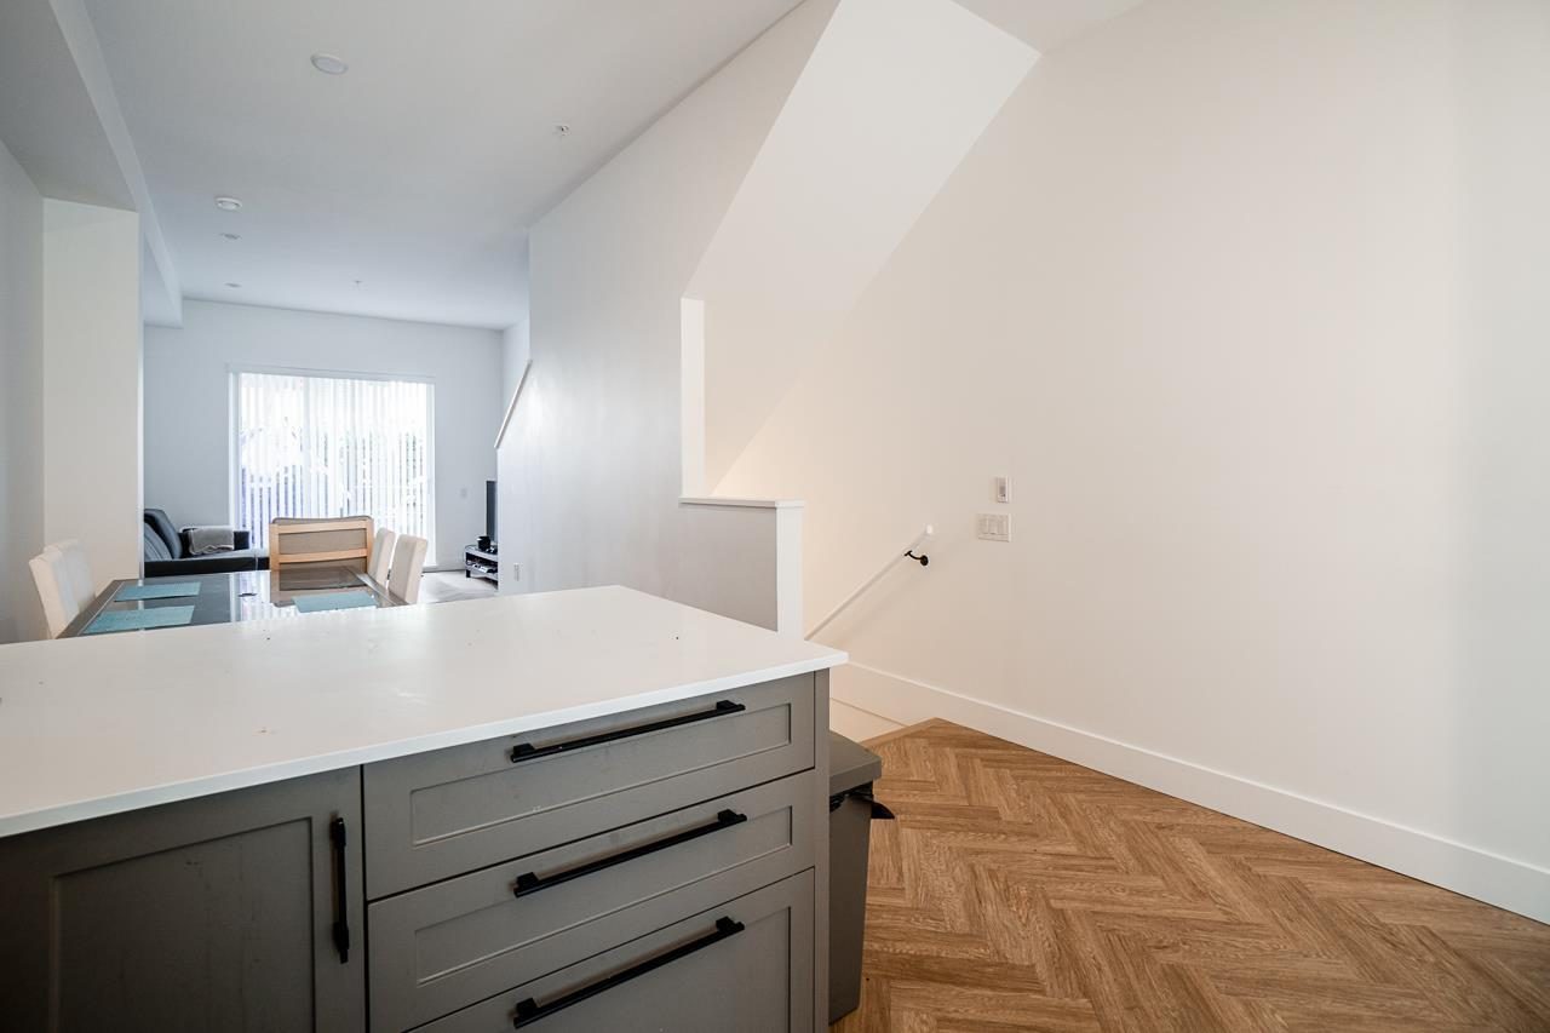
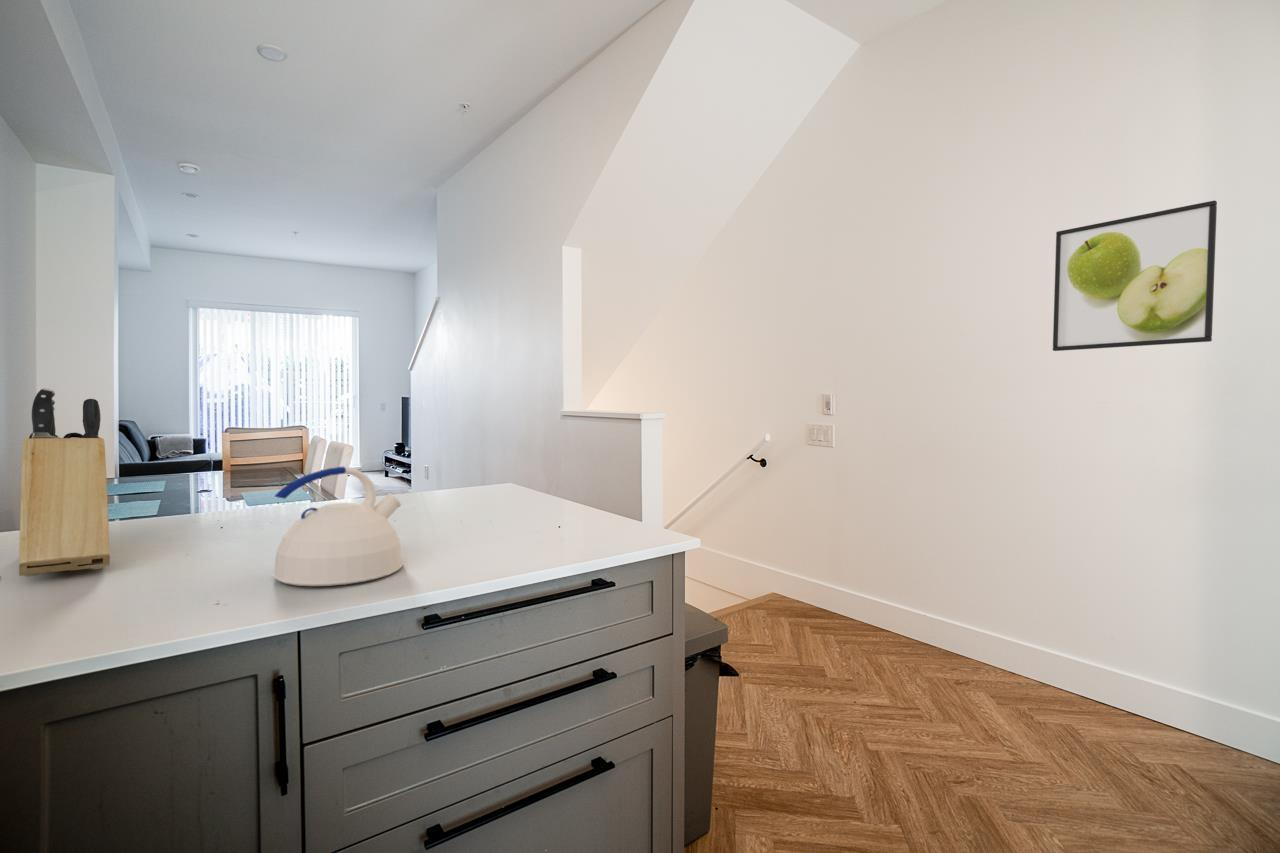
+ knife block [18,387,111,578]
+ kettle [273,466,404,587]
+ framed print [1052,199,1218,352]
